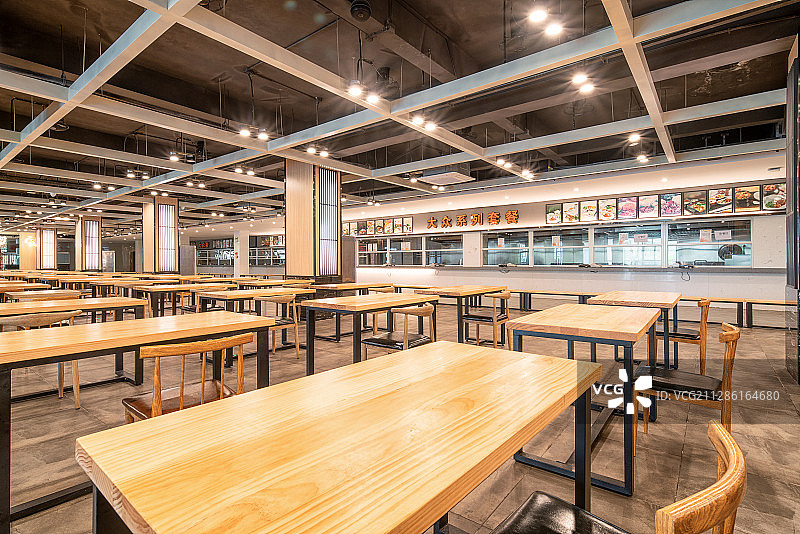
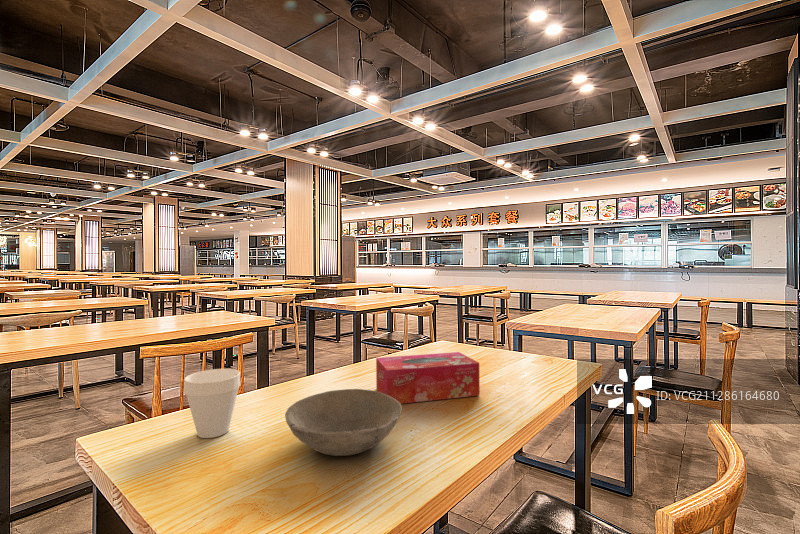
+ cup [183,368,242,439]
+ tissue box [375,351,481,405]
+ bowl [284,388,403,457]
